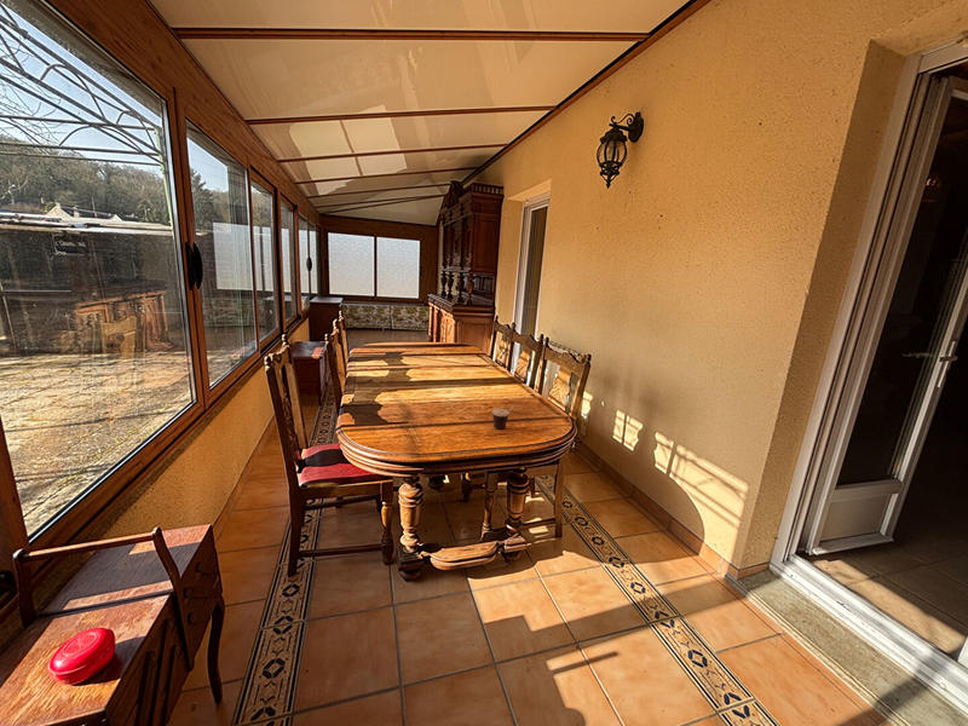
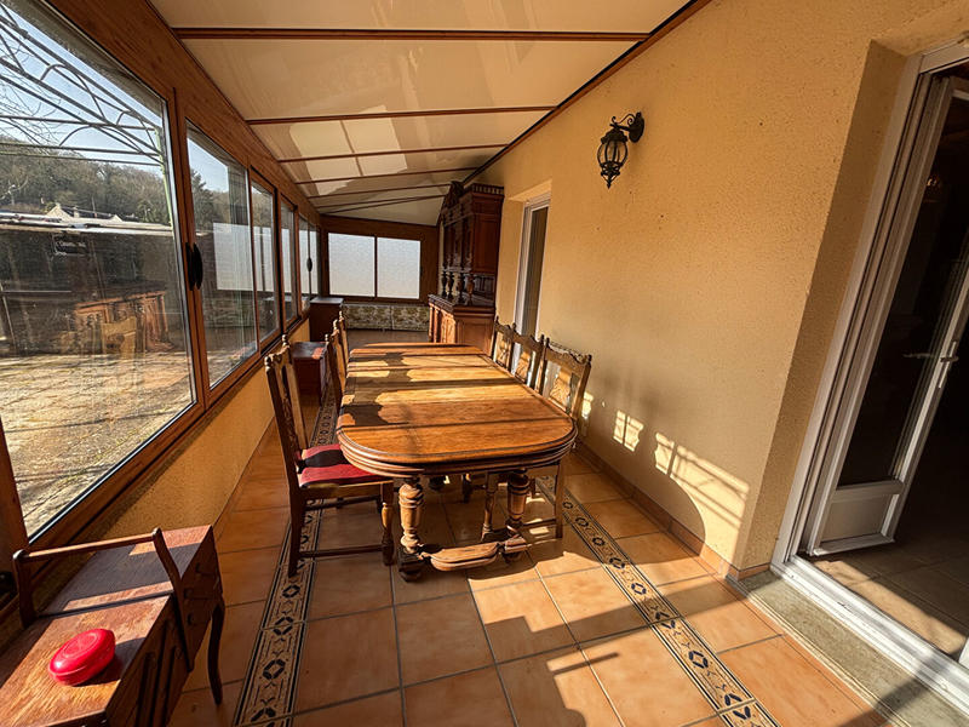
- cup [491,403,524,430]
